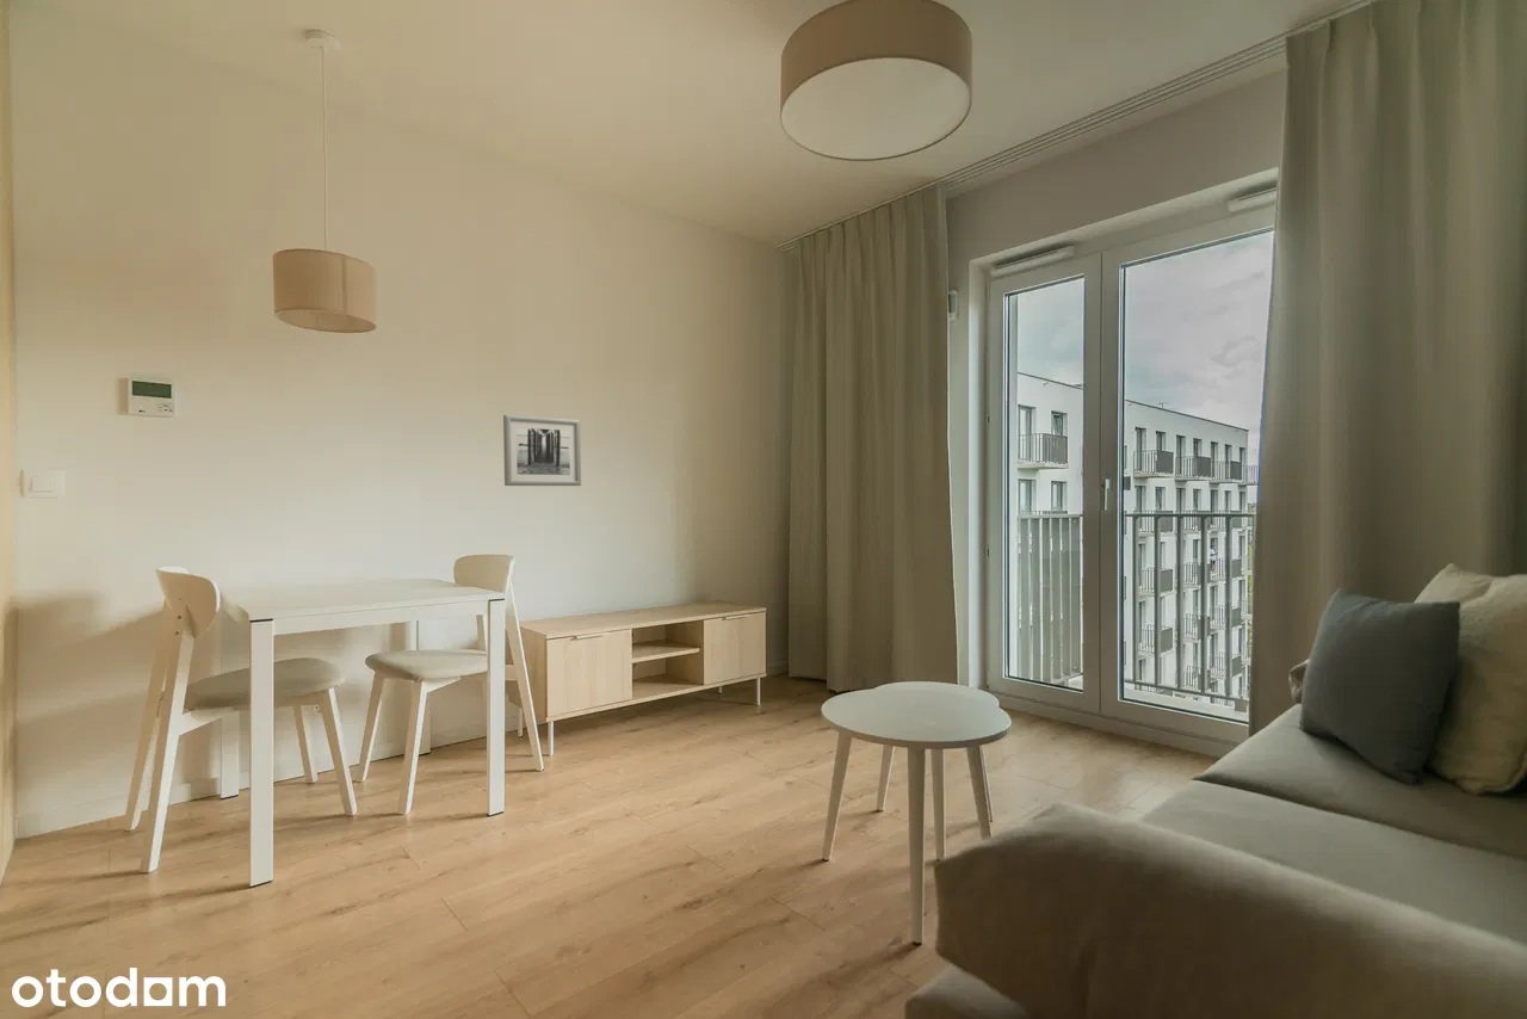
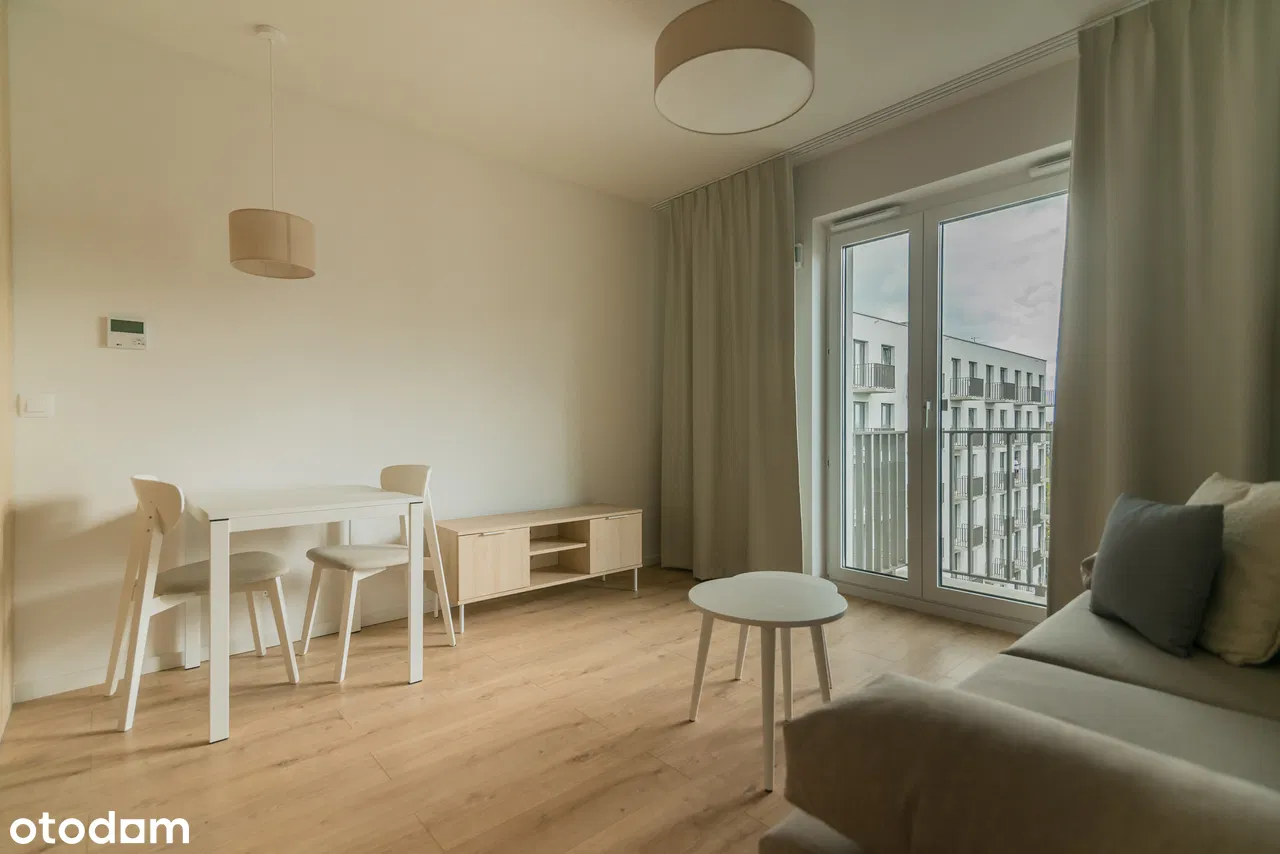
- wall art [502,414,582,487]
